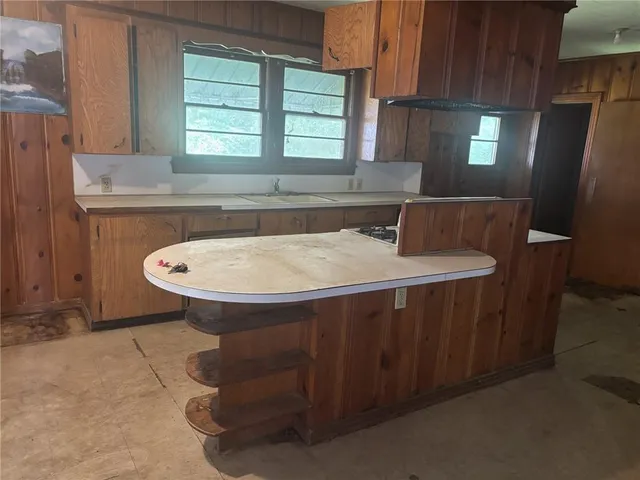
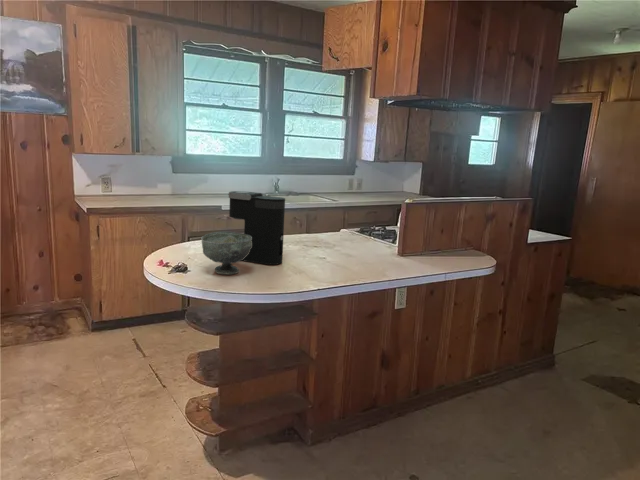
+ coffee maker [227,190,286,266]
+ bowl [200,231,252,275]
